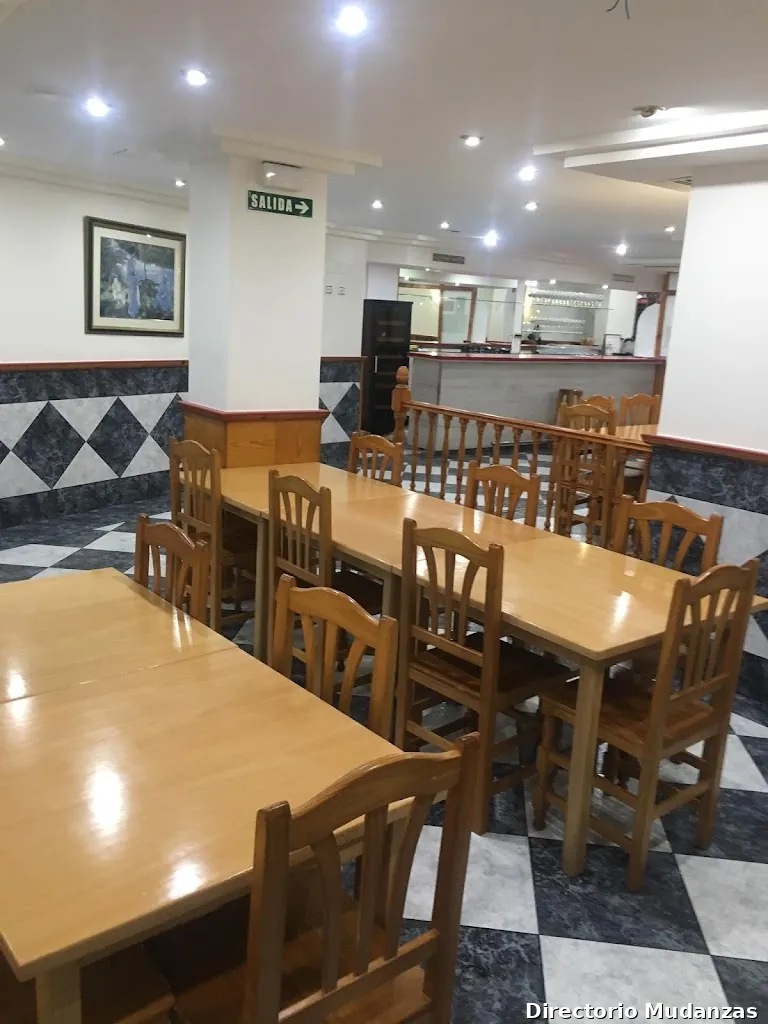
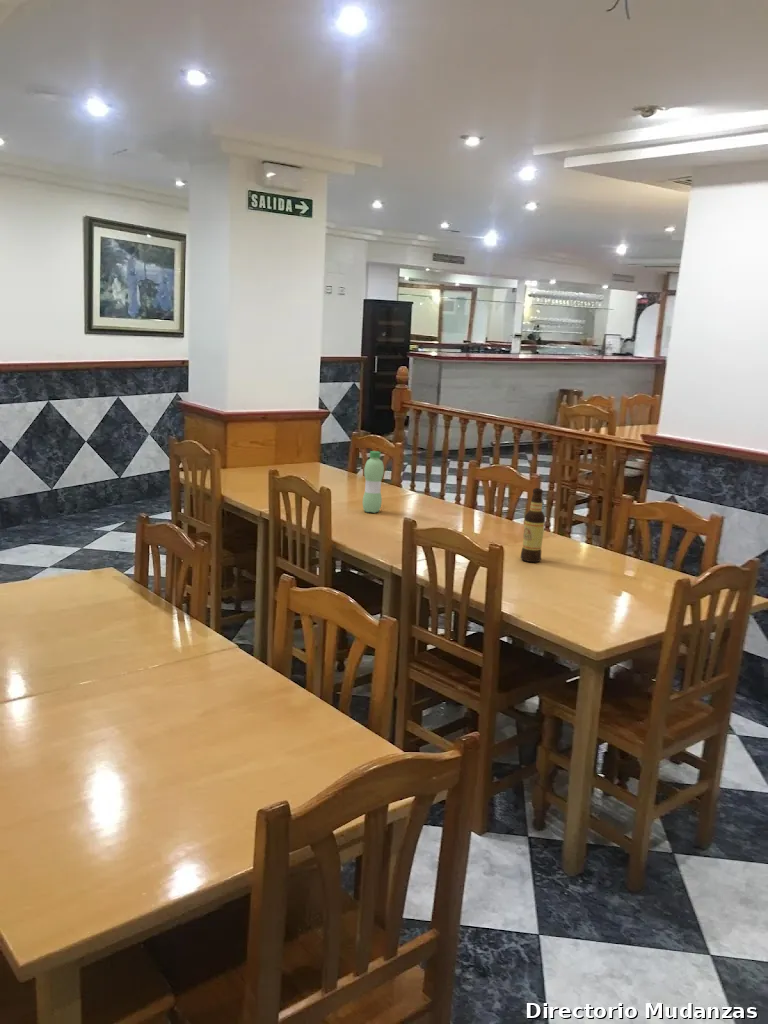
+ bottle [520,487,546,563]
+ water bottle [362,450,385,514]
